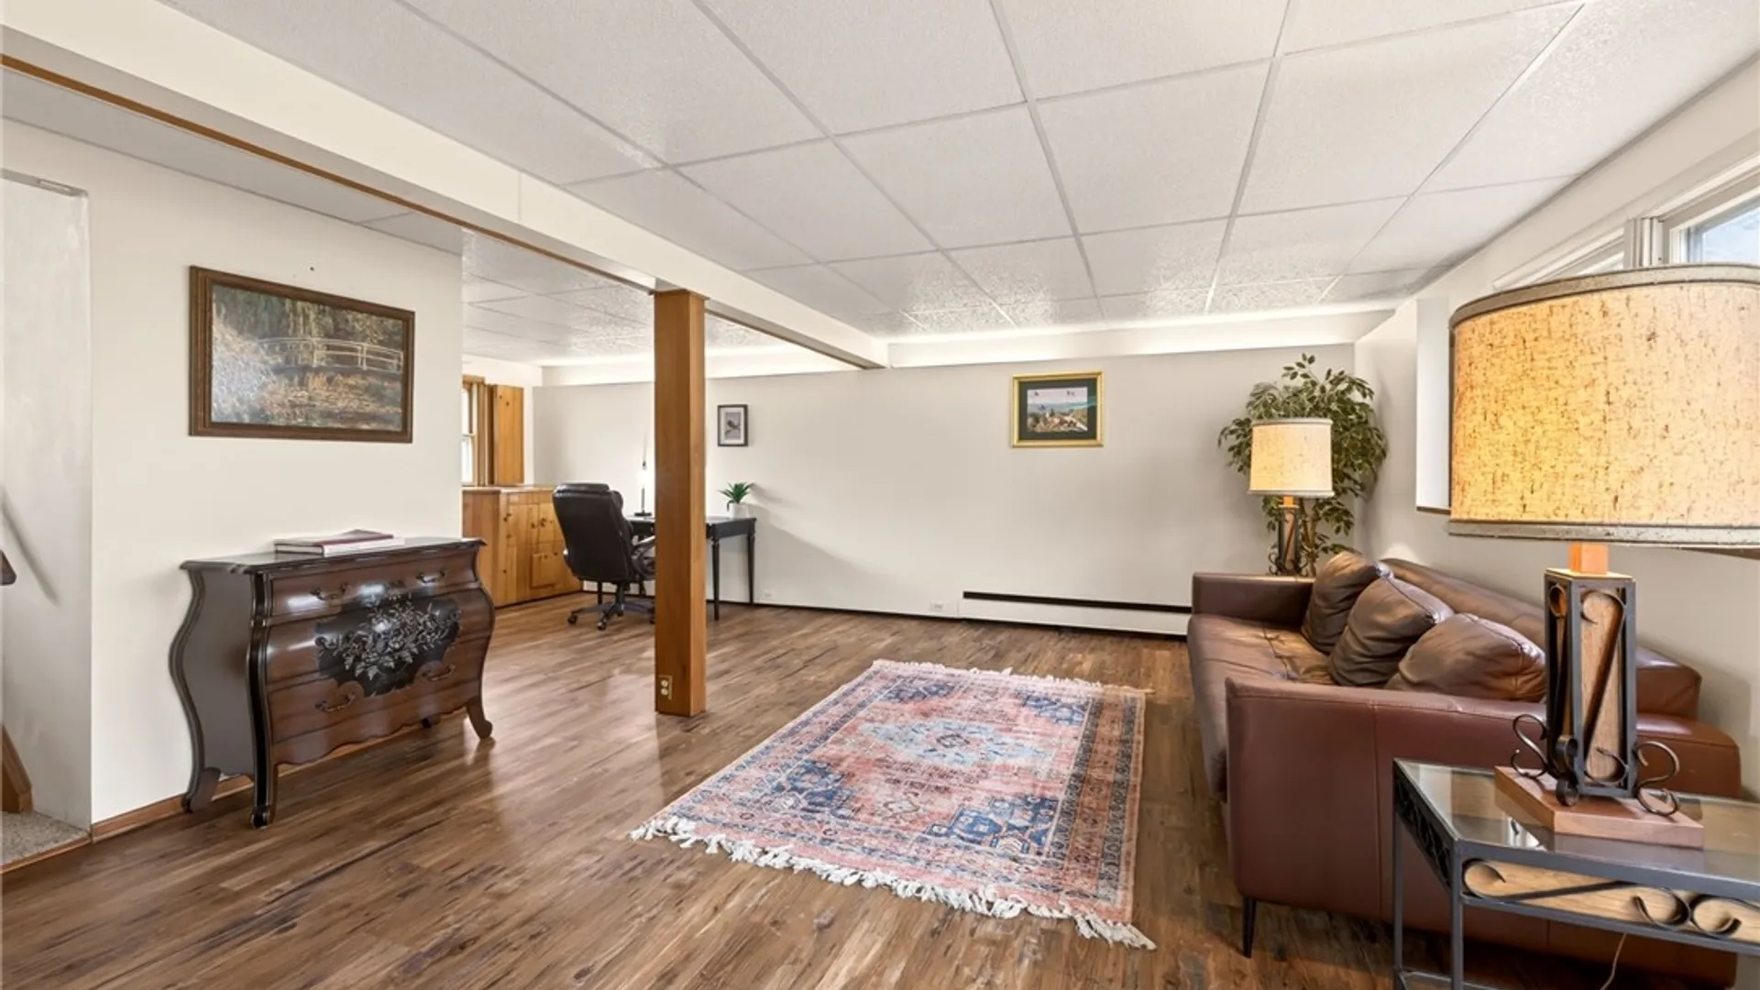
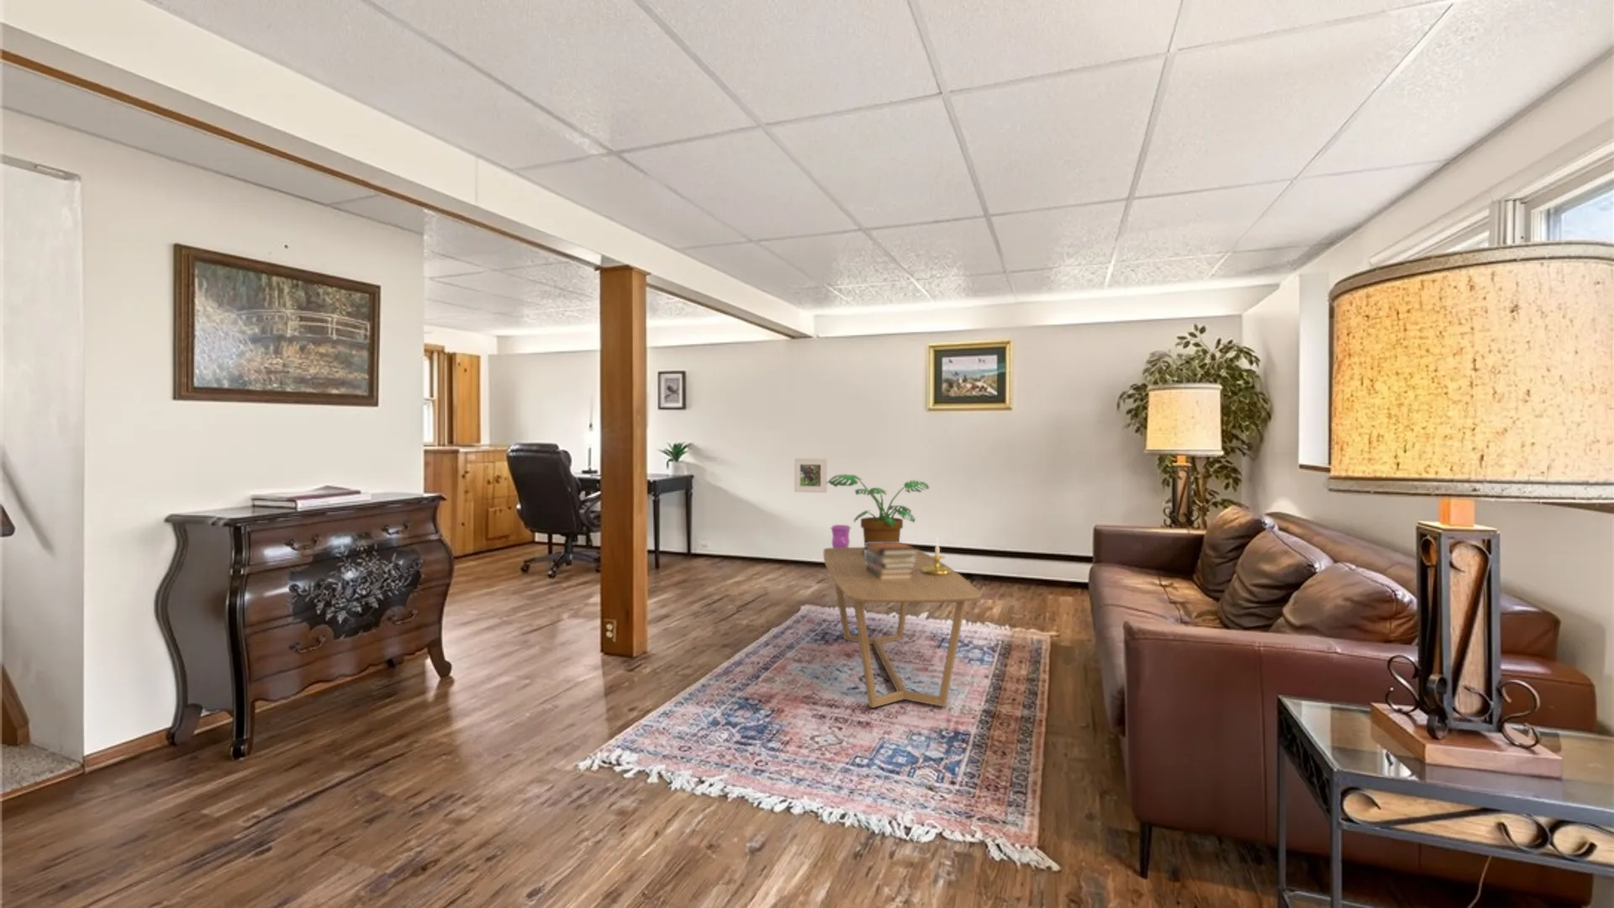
+ book stack [865,541,919,580]
+ vase [829,523,851,548]
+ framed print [794,458,828,493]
+ coffee table [823,547,982,708]
+ candle holder [922,538,952,575]
+ potted plant [826,473,930,554]
